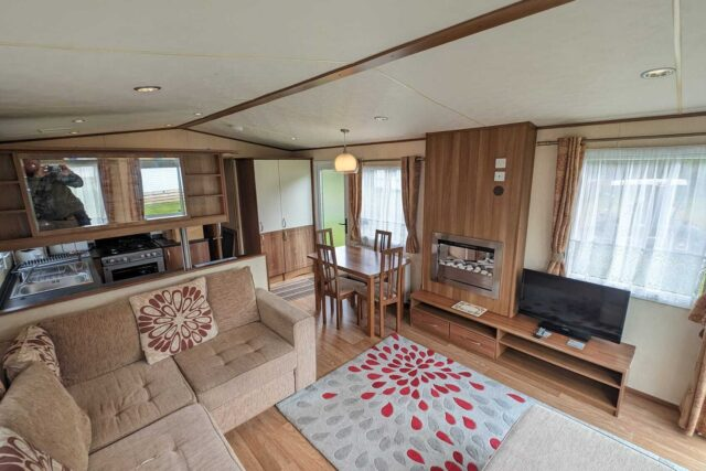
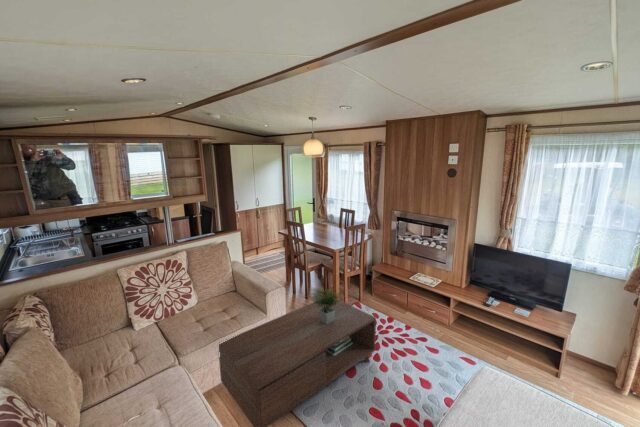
+ coffee table [218,286,377,427]
